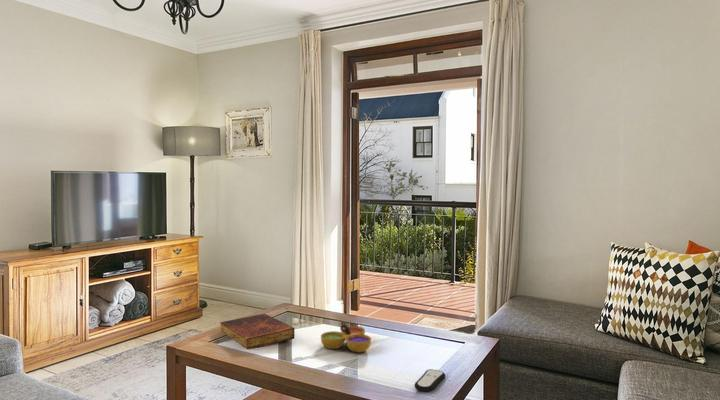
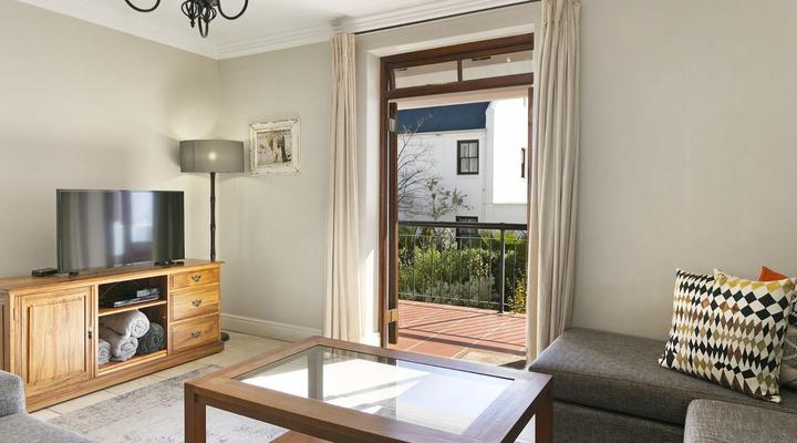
- decorative bowl [320,324,372,354]
- book [219,313,295,350]
- remote control [414,368,446,393]
